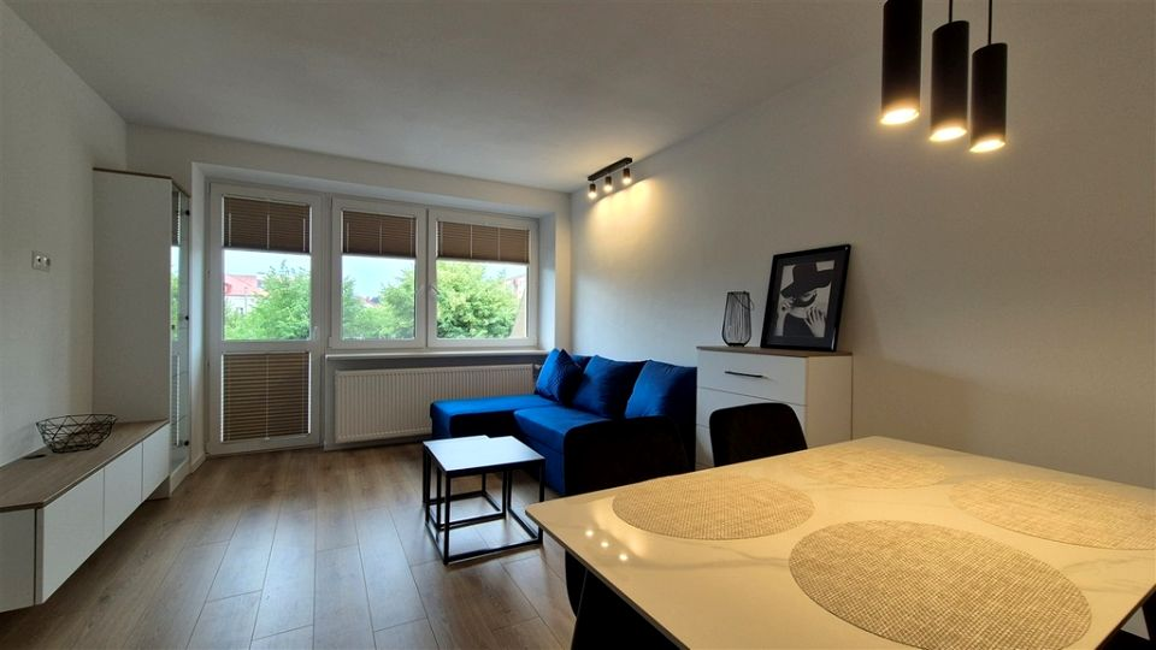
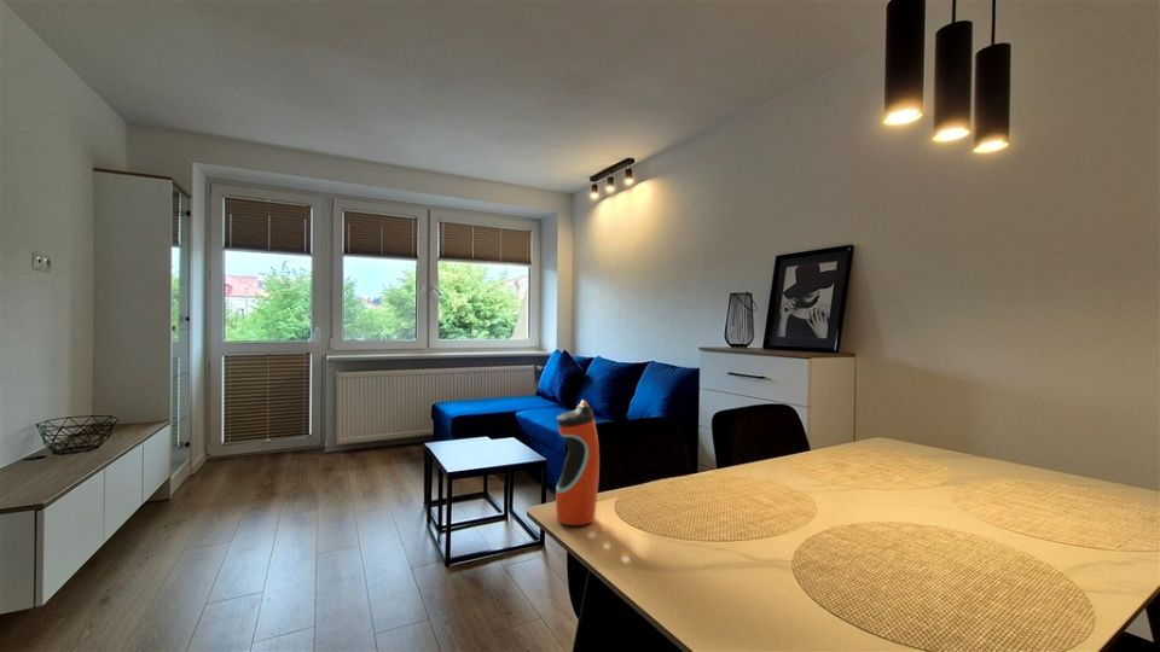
+ water bottle [555,398,601,526]
